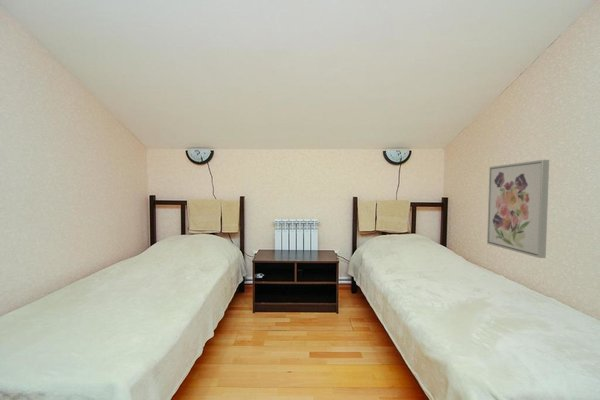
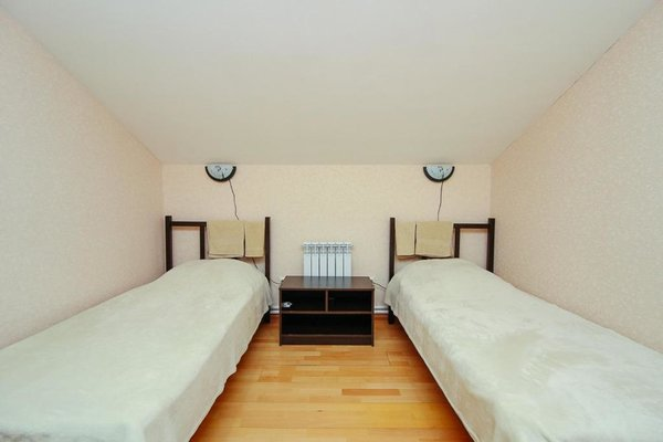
- wall art [486,159,550,259]
